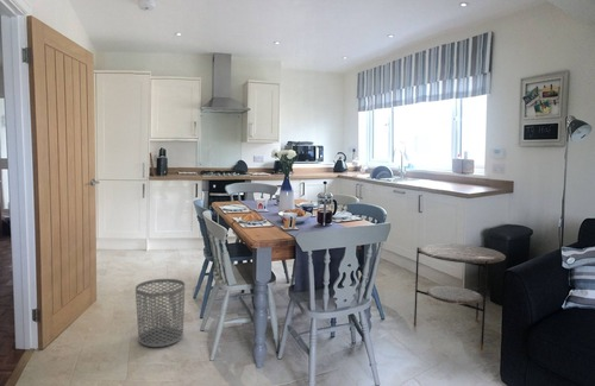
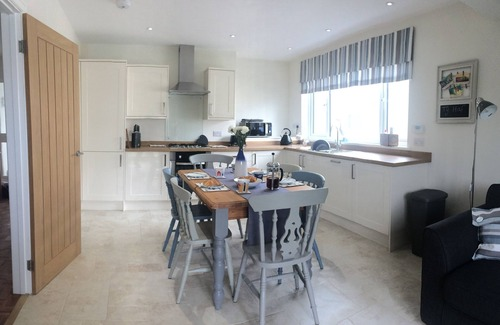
- waste bin [134,278,186,348]
- side table [413,242,507,352]
